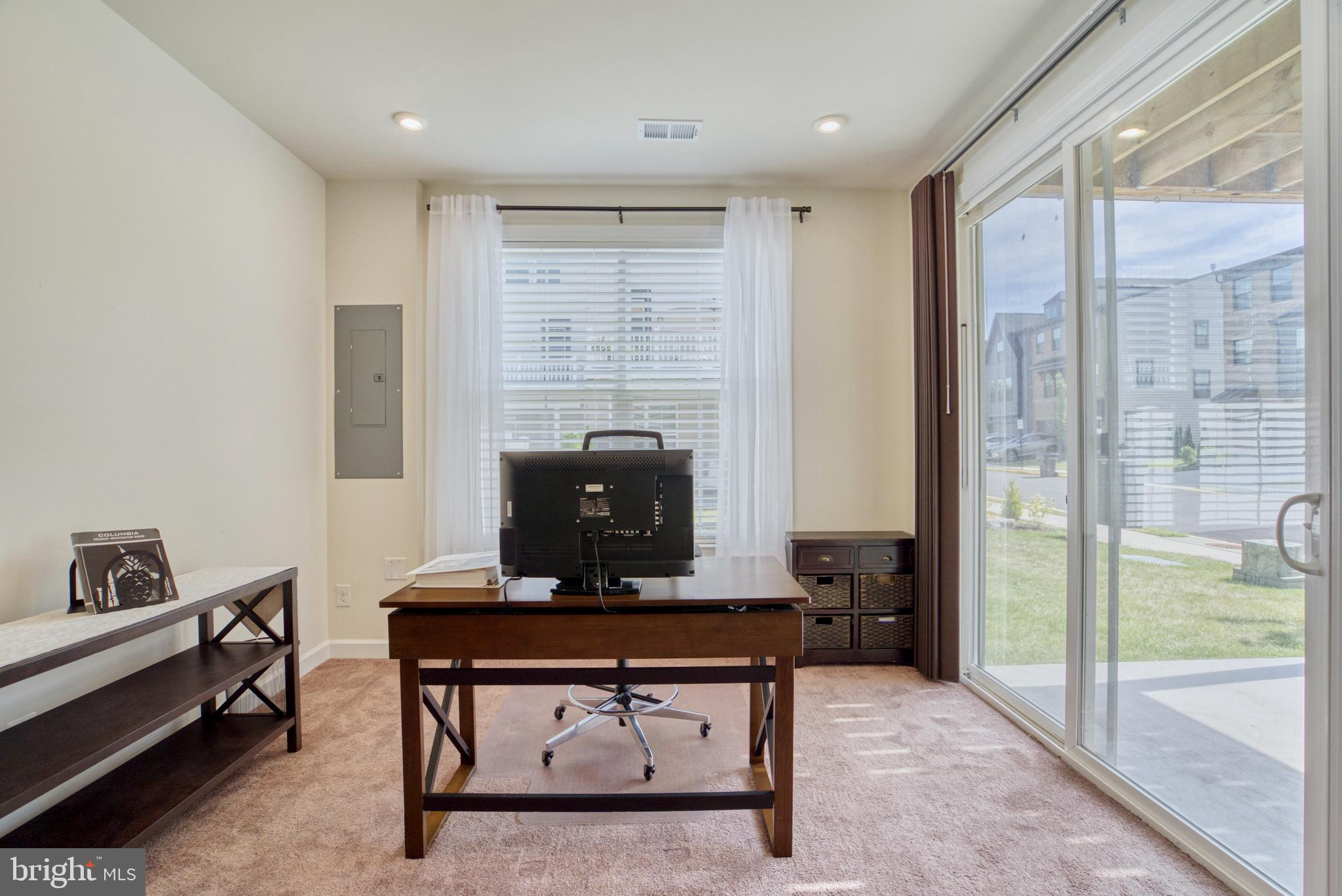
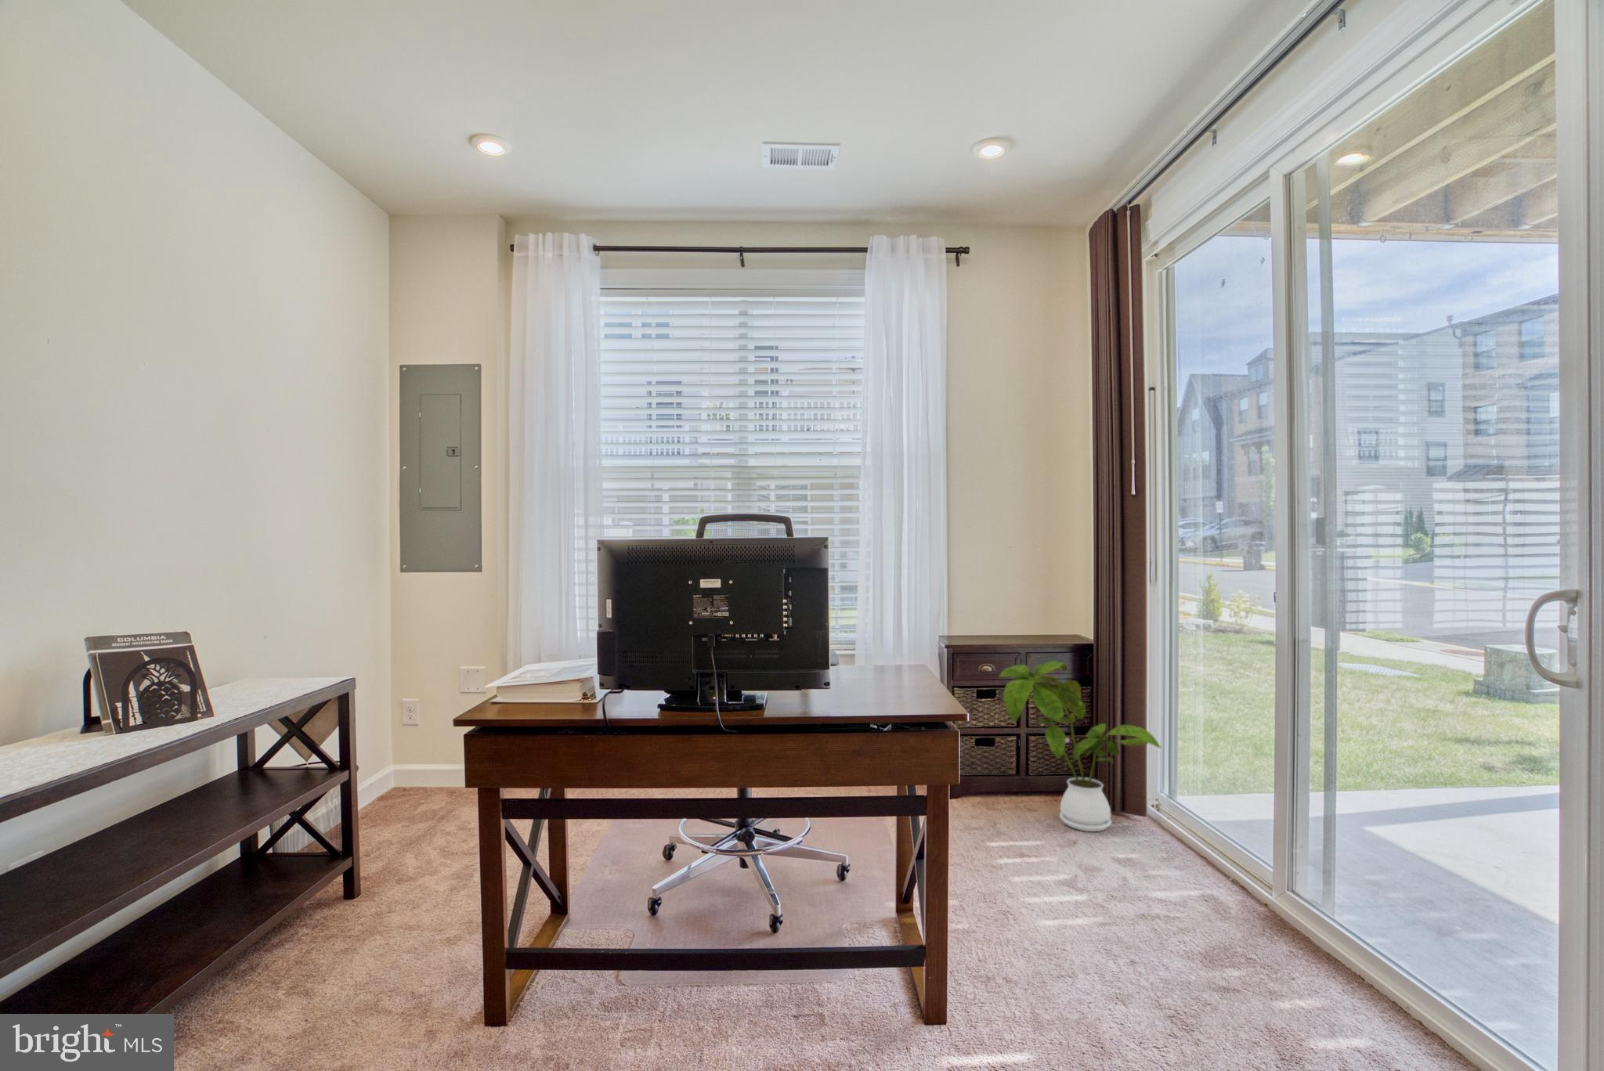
+ house plant [998,660,1163,832]
